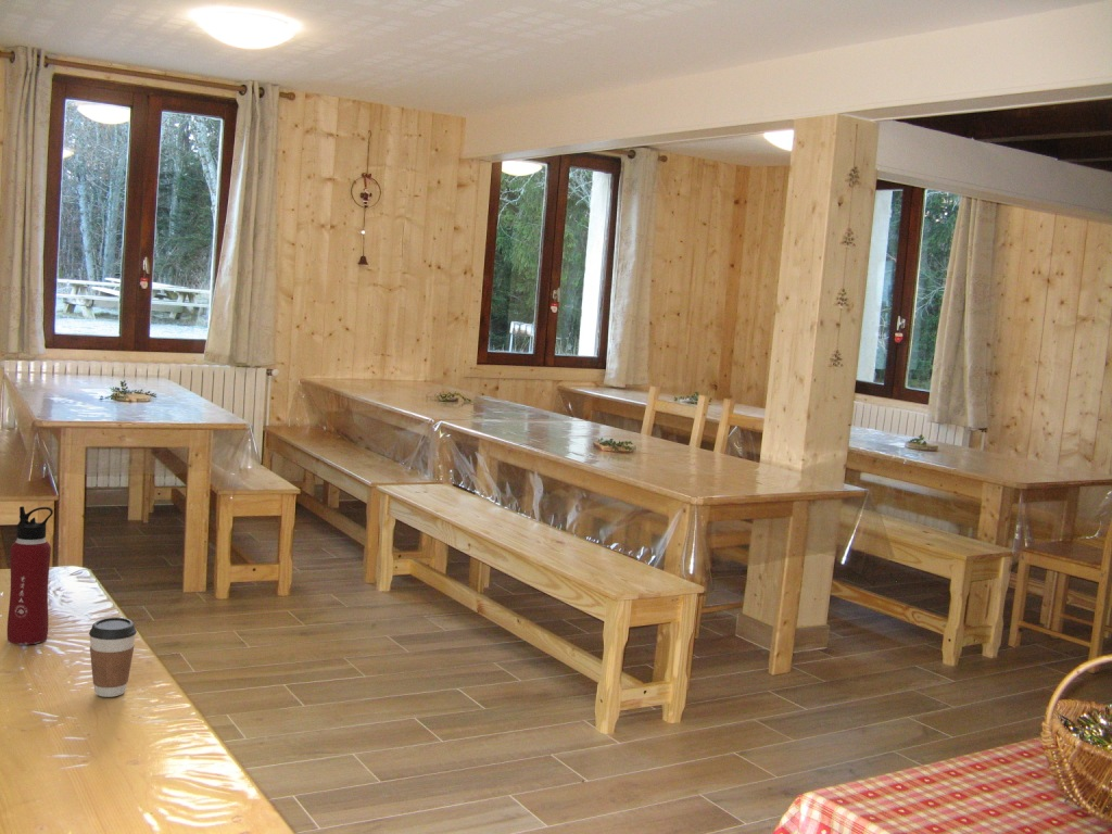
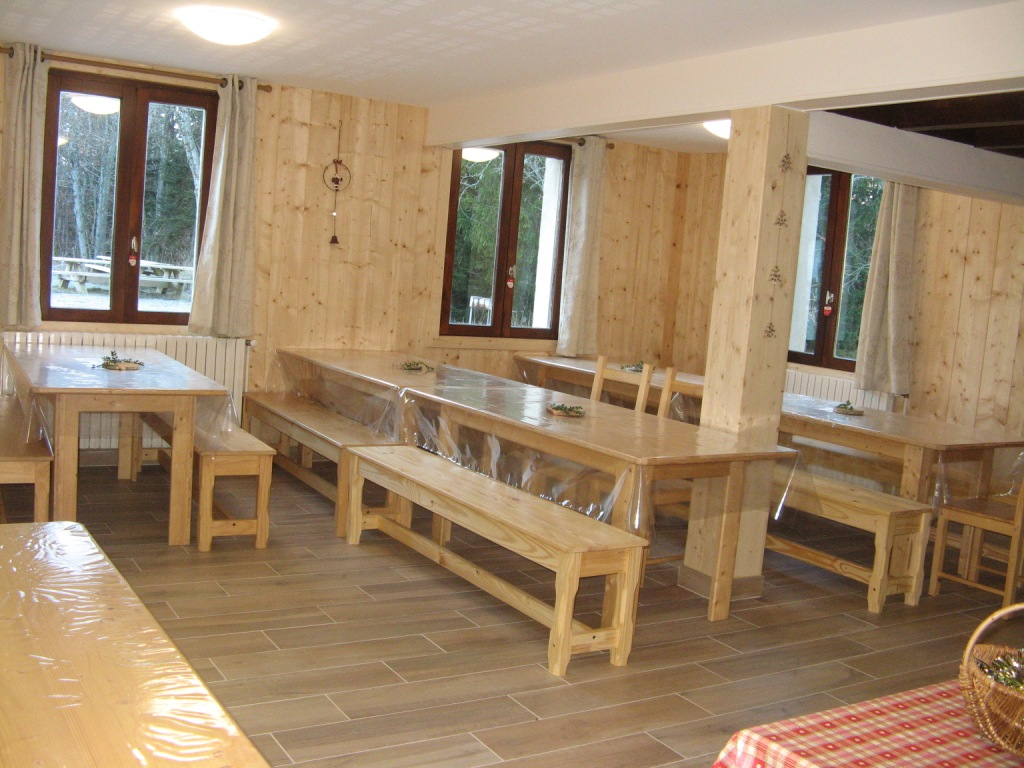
- water bottle [7,505,54,645]
- coffee cup [88,617,138,698]
